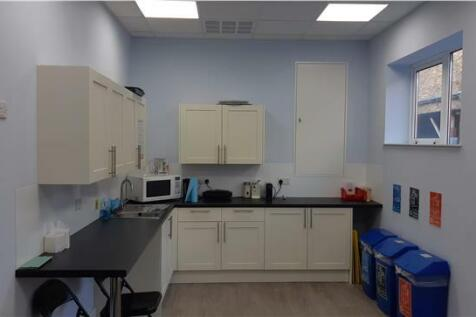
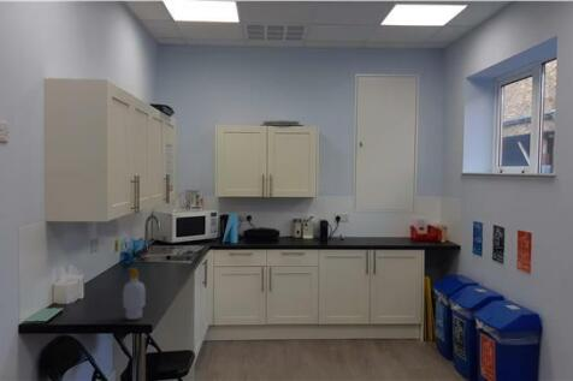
+ soap bottle [122,267,147,321]
